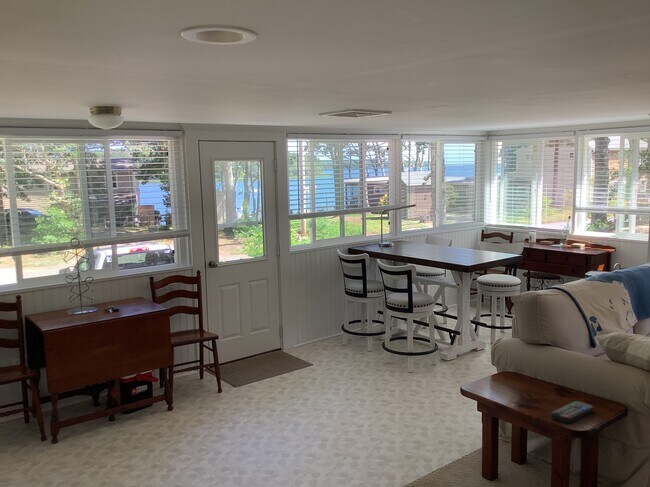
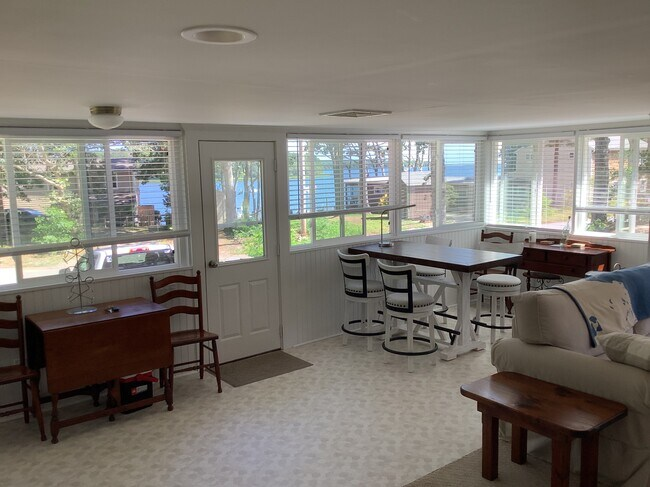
- remote control [550,400,595,424]
